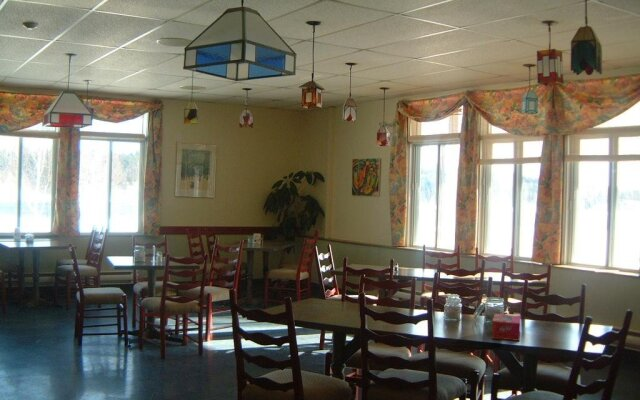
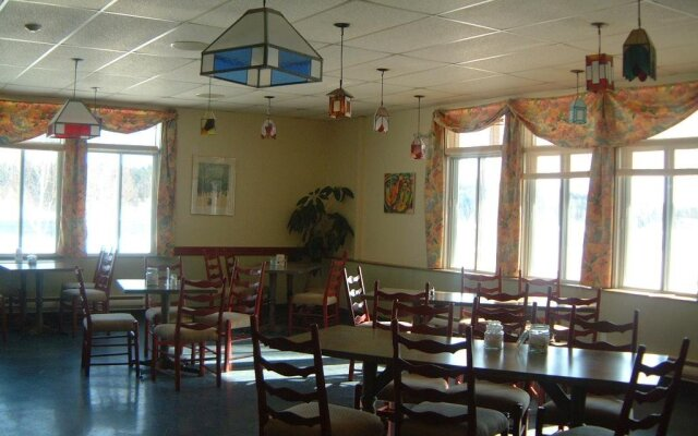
- tissue box [491,313,522,342]
